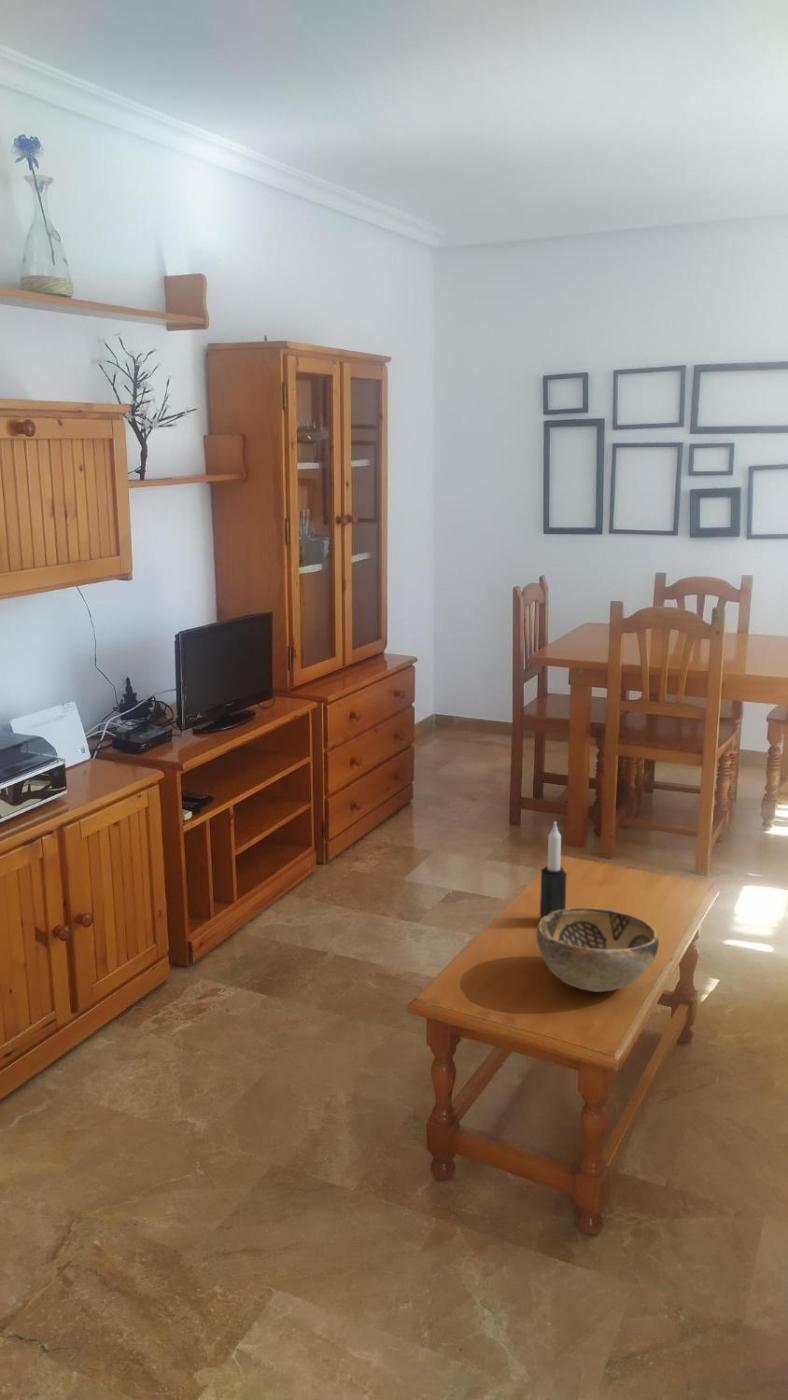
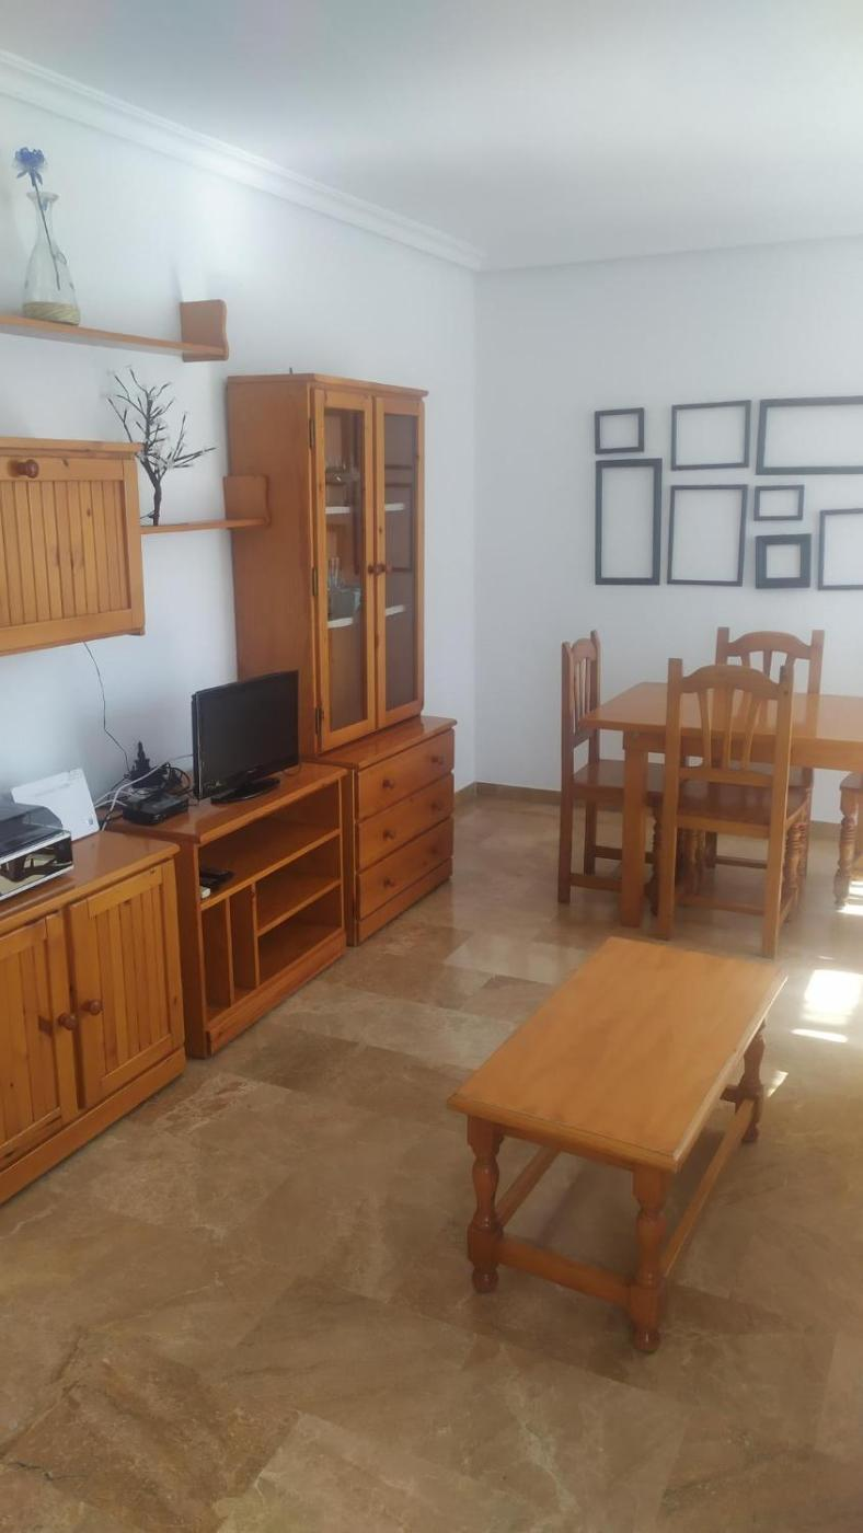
- decorative bowl [536,907,660,993]
- candle [539,821,568,921]
